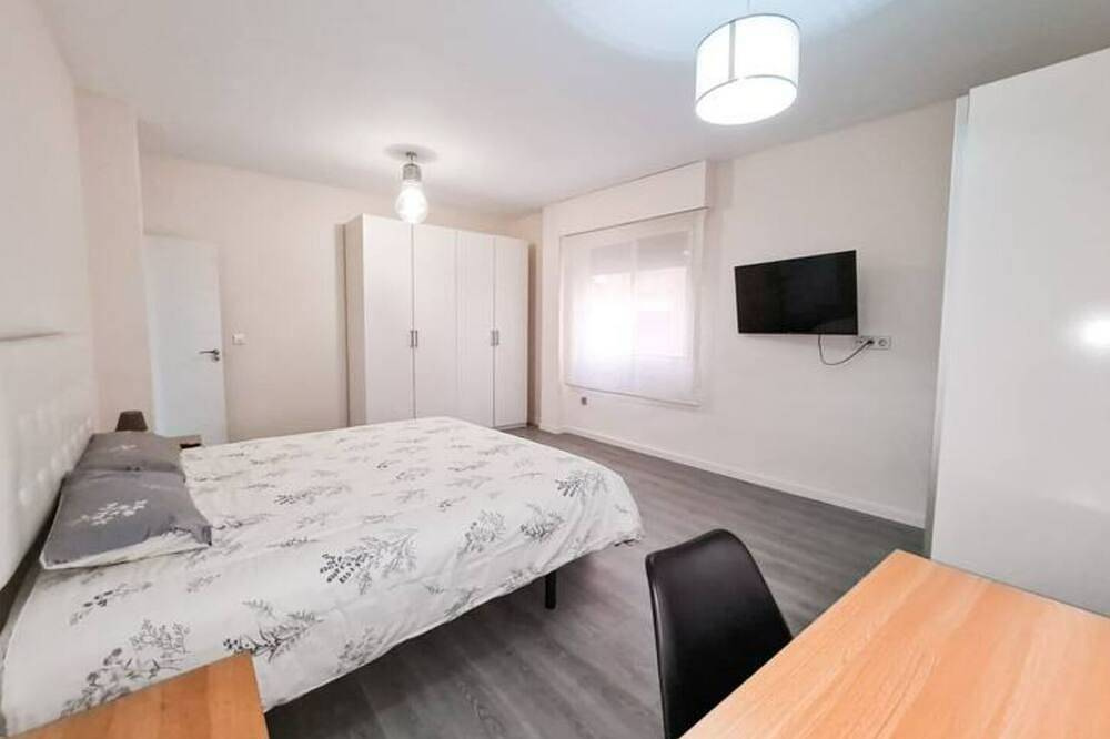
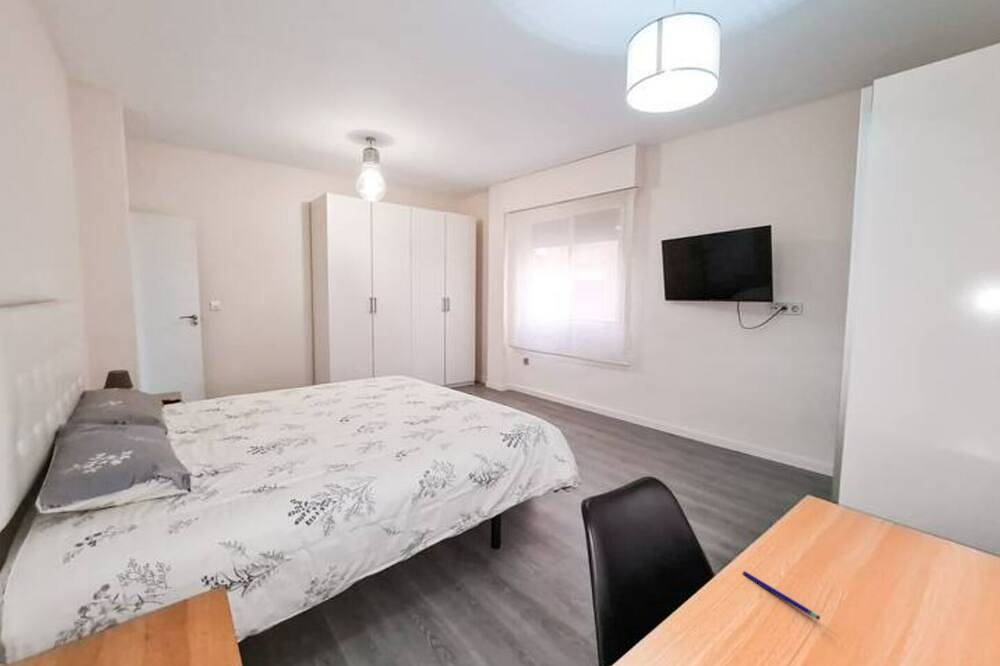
+ pen [742,570,821,621]
